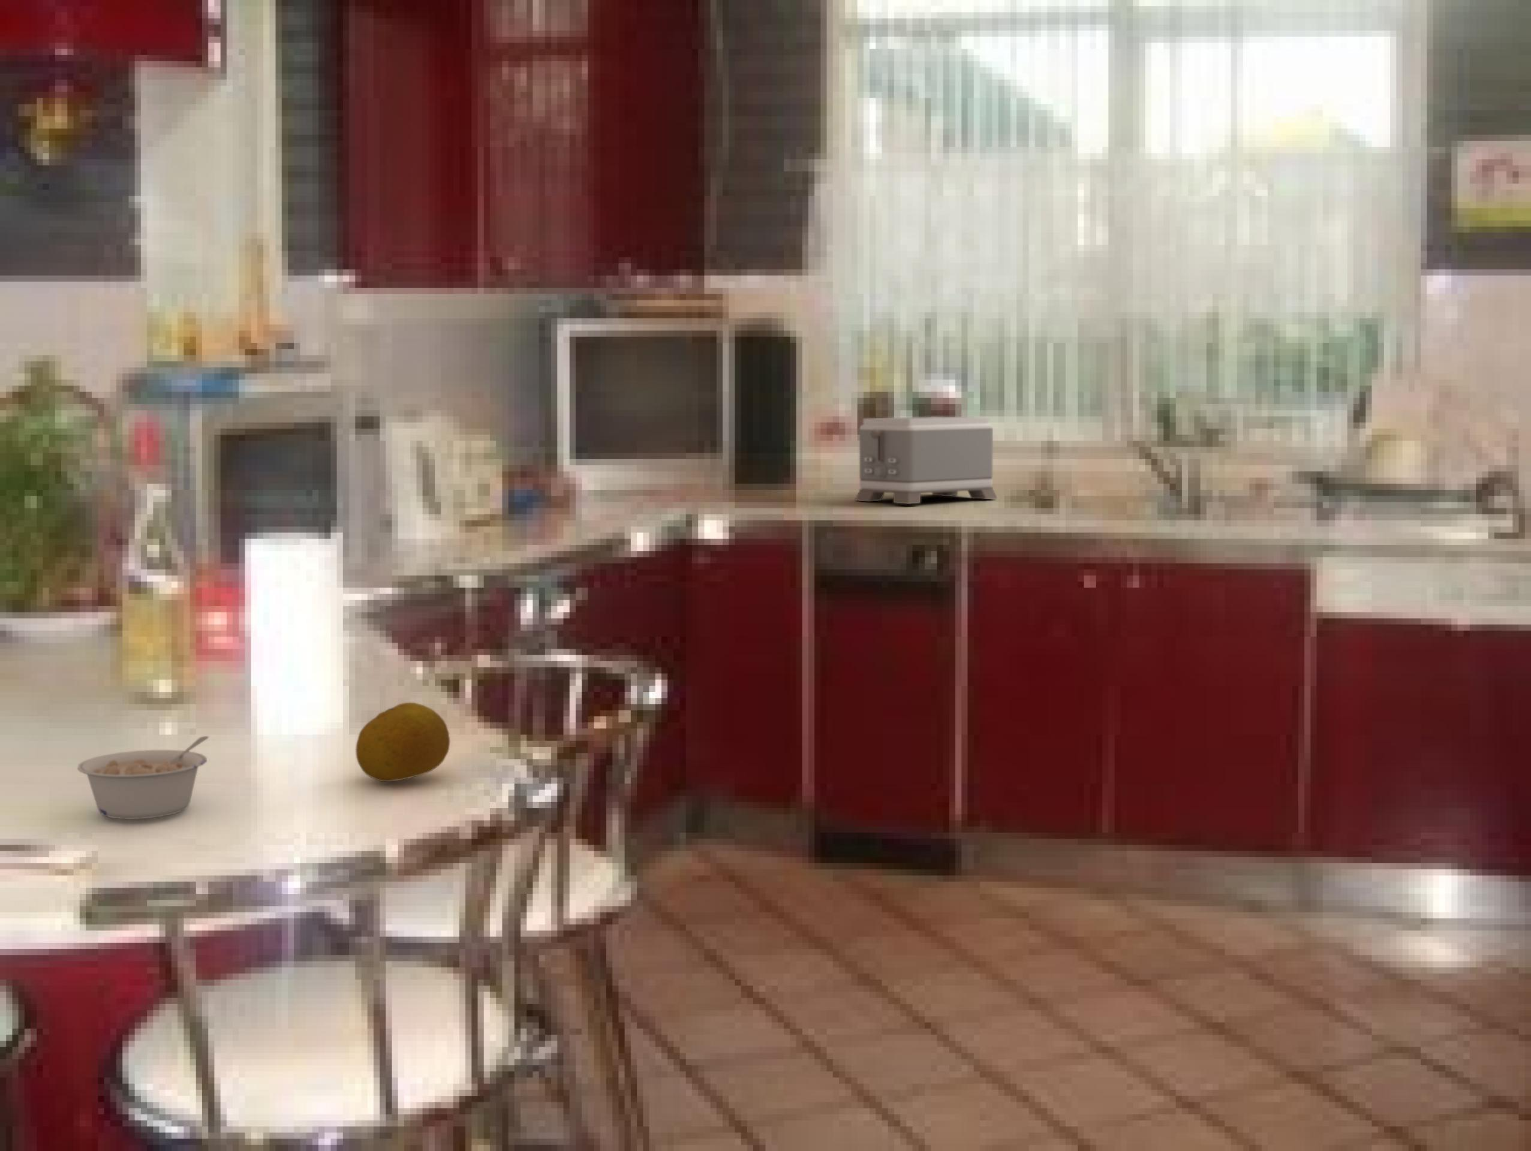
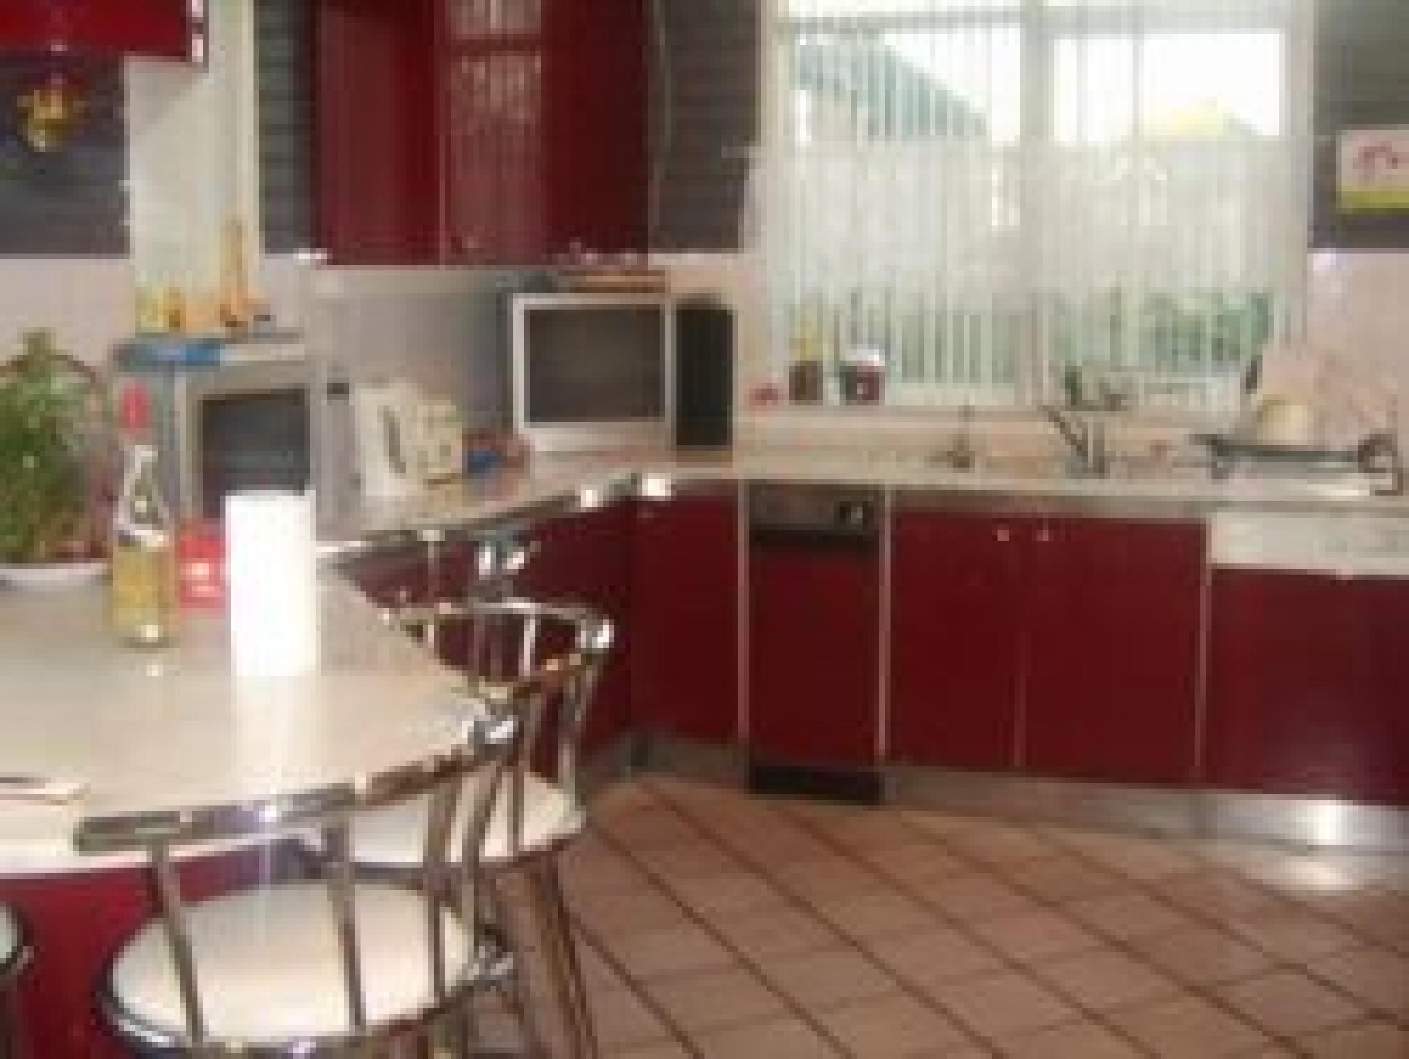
- toaster [854,416,998,504]
- fruit [356,702,450,782]
- legume [76,735,209,820]
